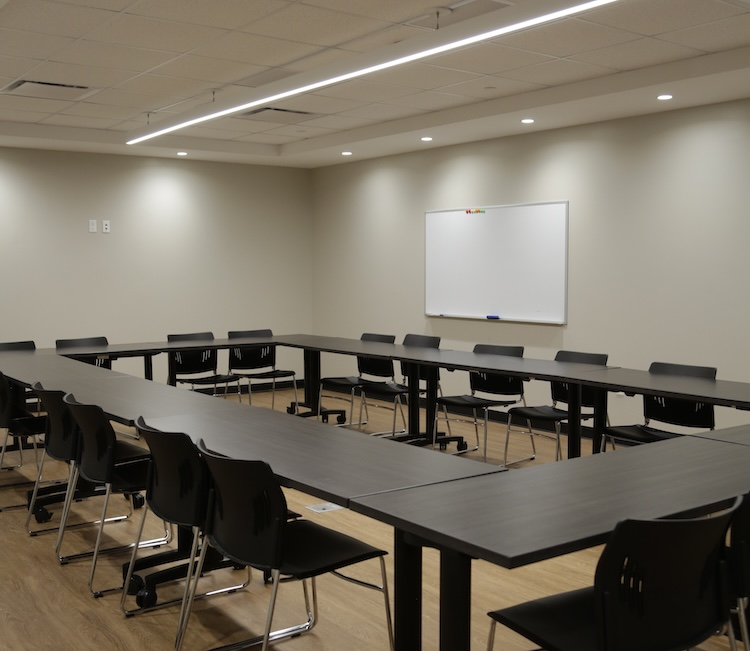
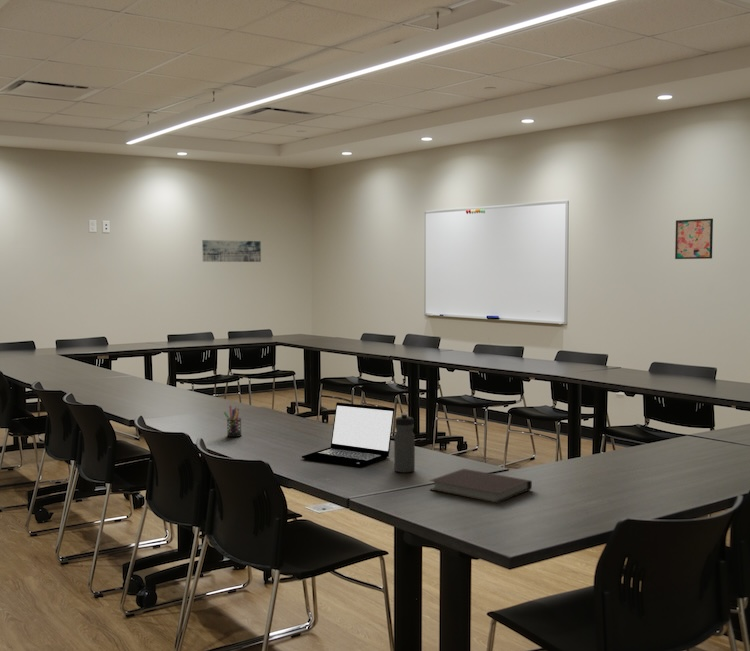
+ notebook [428,468,533,504]
+ wall art [201,239,262,263]
+ pen holder [223,405,242,438]
+ wall art [674,218,714,260]
+ water bottle [393,412,416,474]
+ laptop computer [301,401,395,468]
